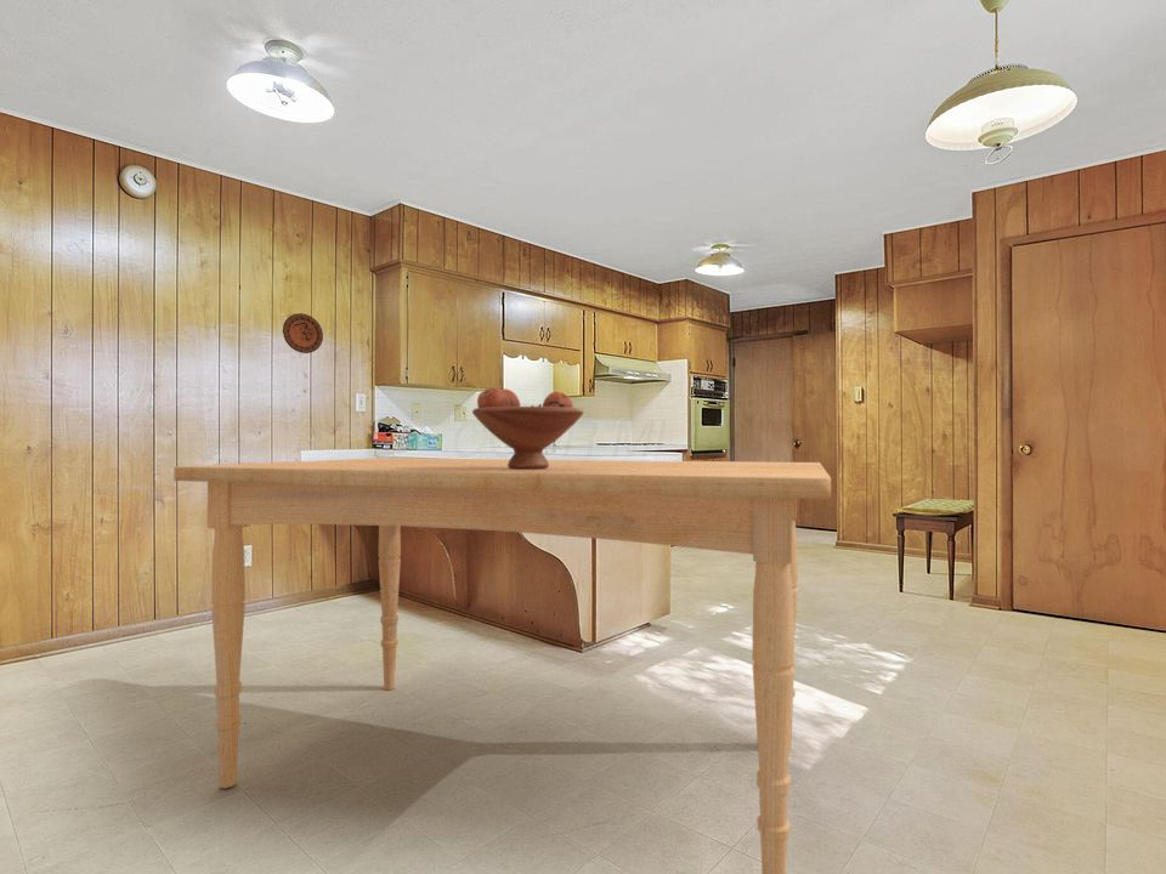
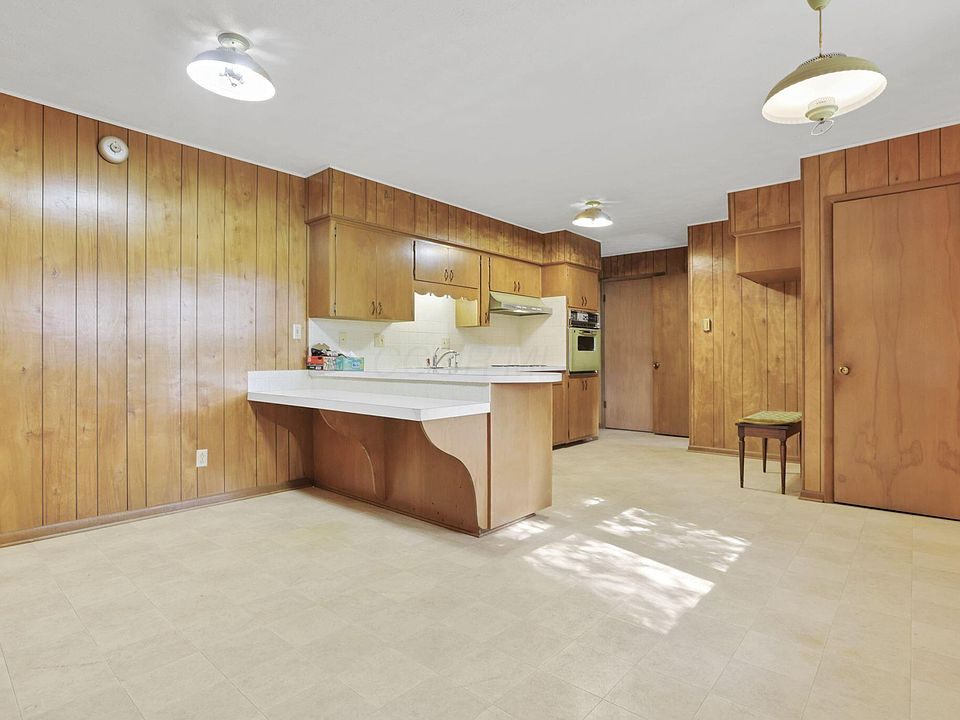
- fruit bowl [471,386,585,470]
- decorative plate [282,312,324,354]
- dining table [172,456,832,874]
